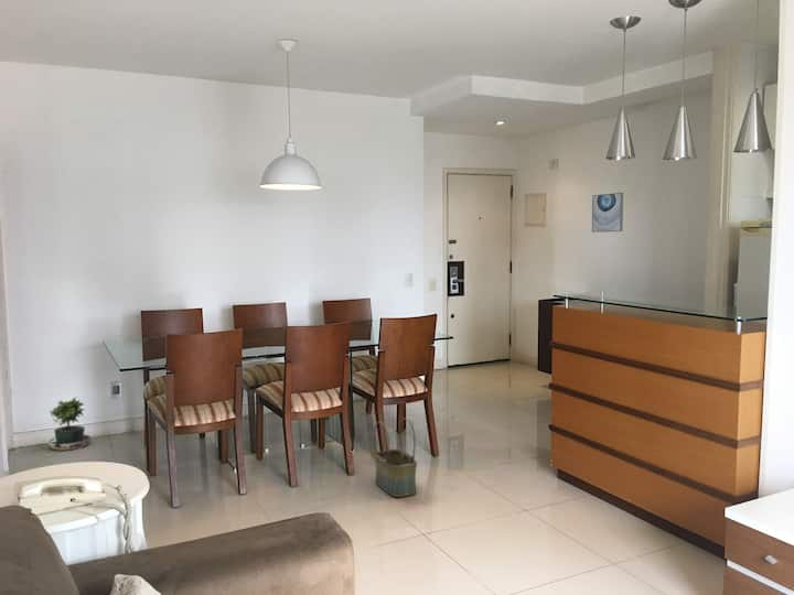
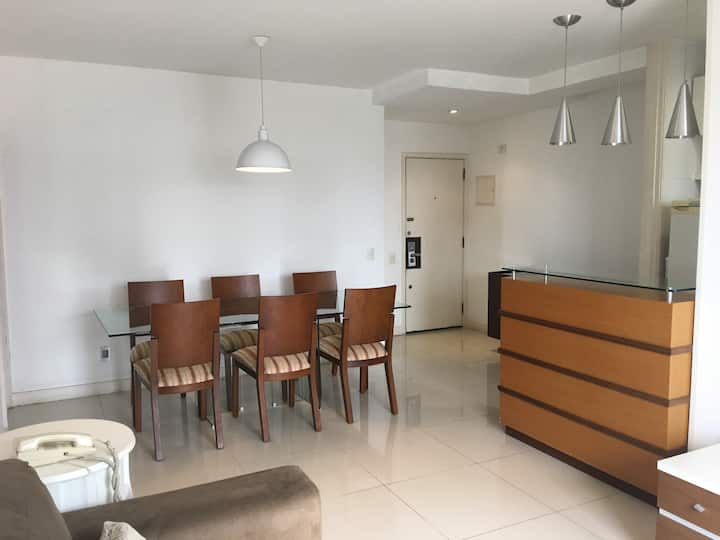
- potted plant [46,397,93,453]
- wall art [591,192,624,234]
- basket [373,416,418,498]
